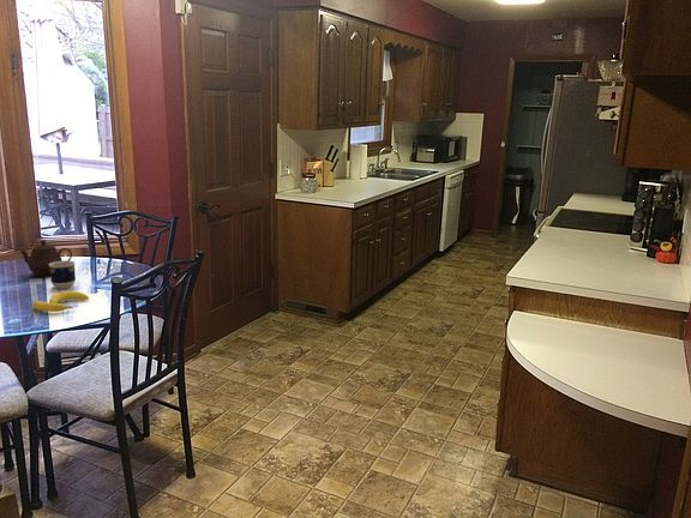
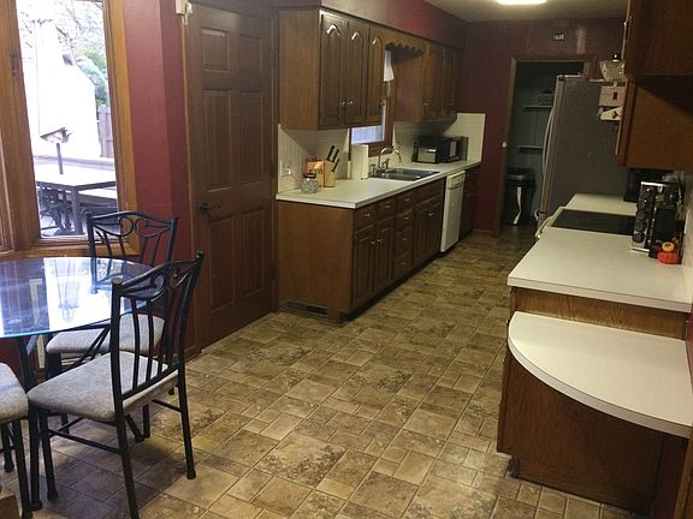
- cup [49,259,77,290]
- banana [31,290,90,313]
- teapot [19,239,73,278]
